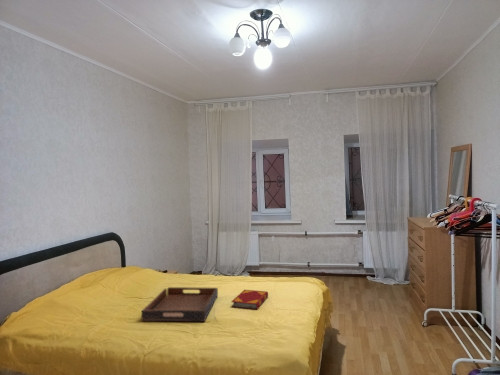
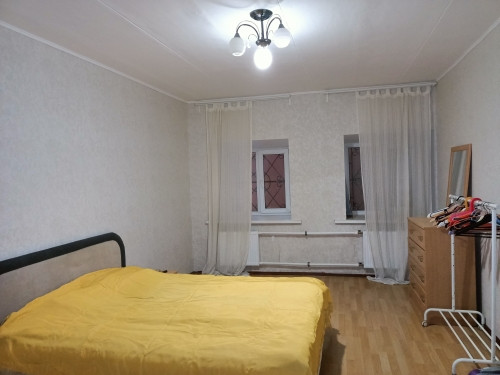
- hardback book [230,289,269,311]
- serving tray [141,286,219,322]
